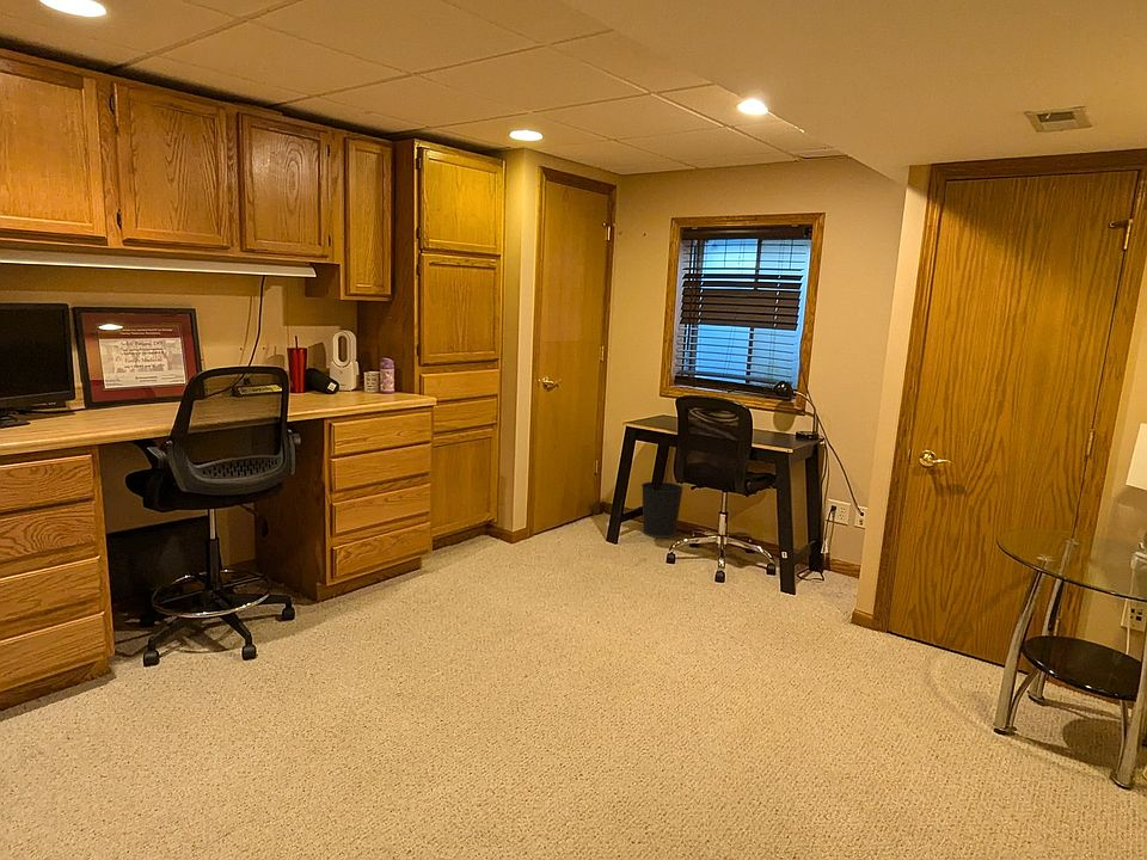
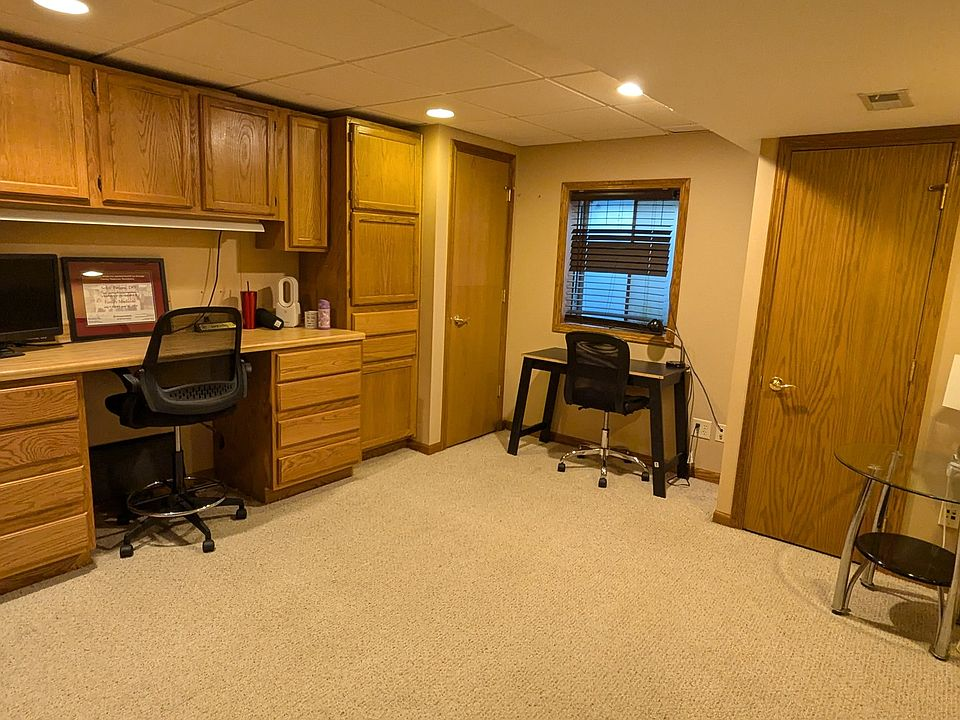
- wastebasket [640,480,685,539]
